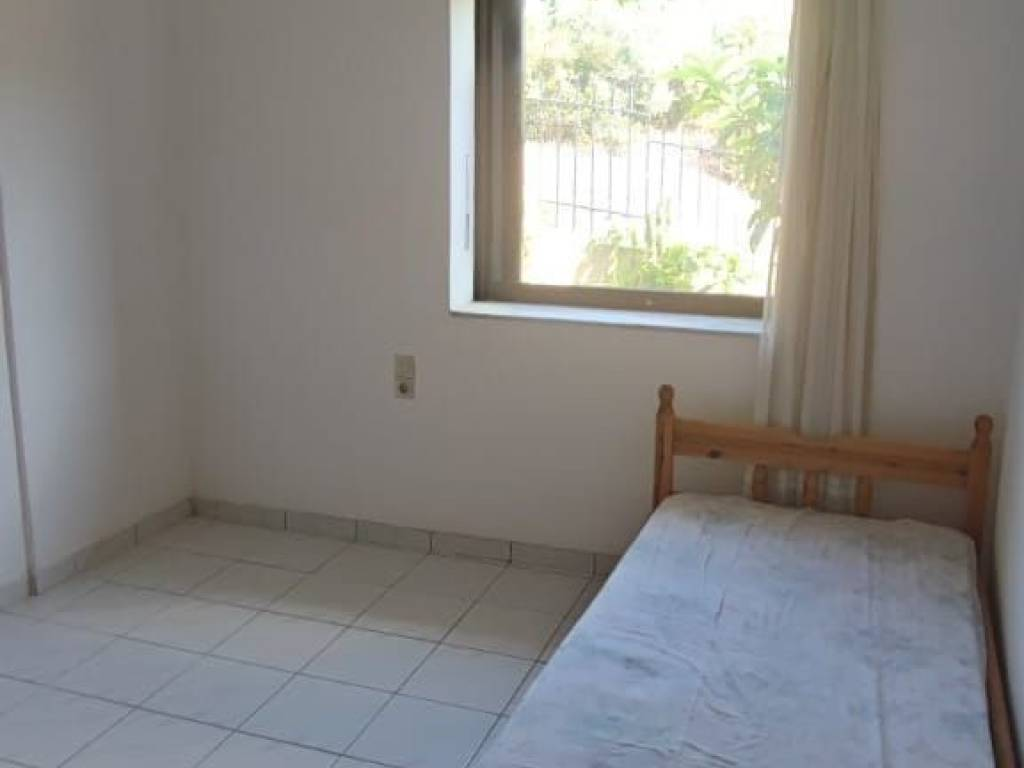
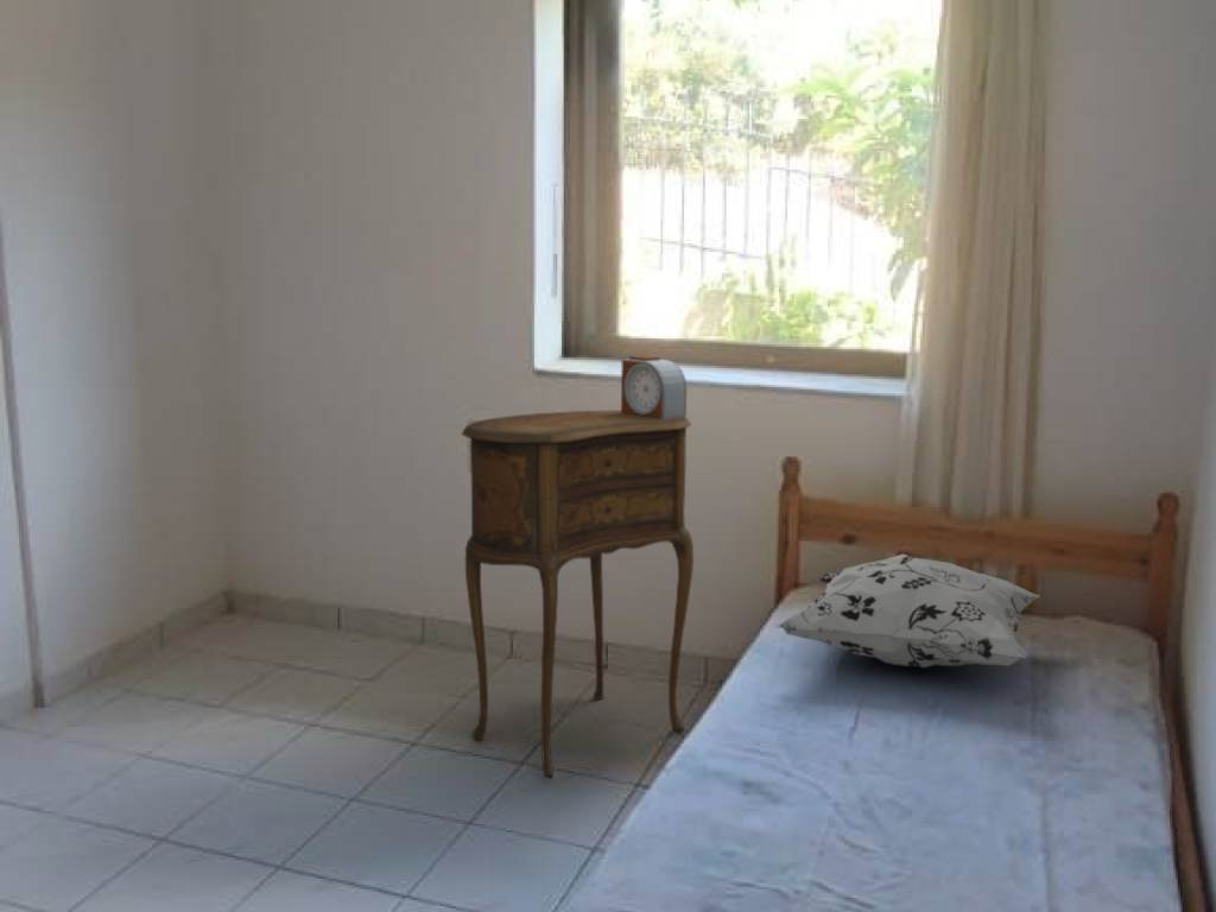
+ alarm clock [620,354,688,419]
+ decorative pillow [774,553,1040,669]
+ side table [461,410,695,780]
